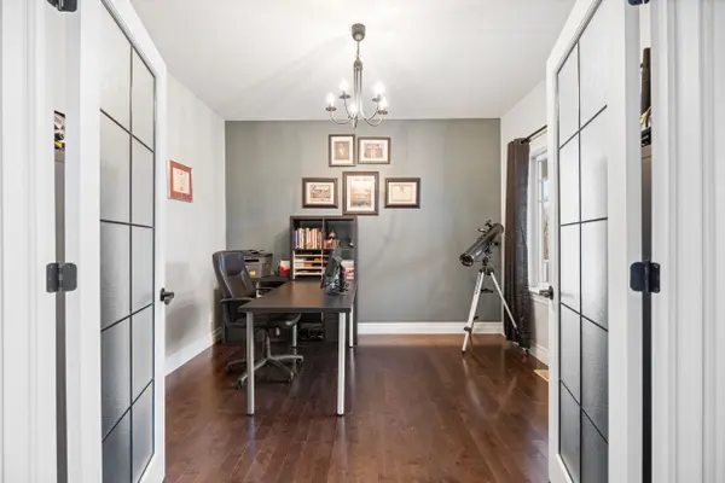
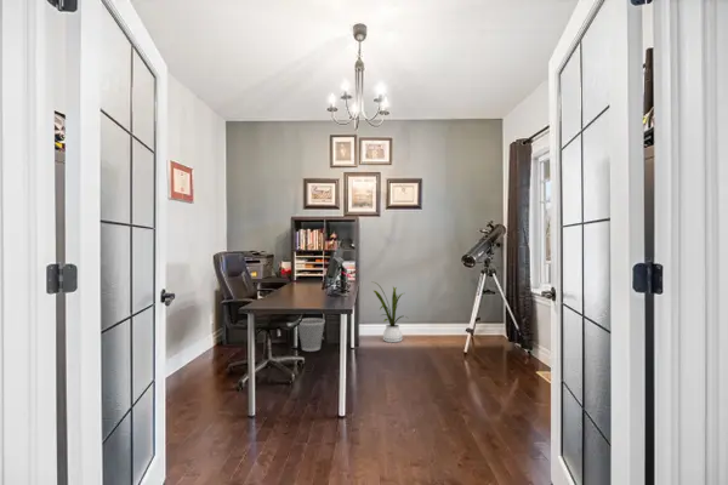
+ wastebasket [297,316,326,353]
+ house plant [370,280,409,343]
